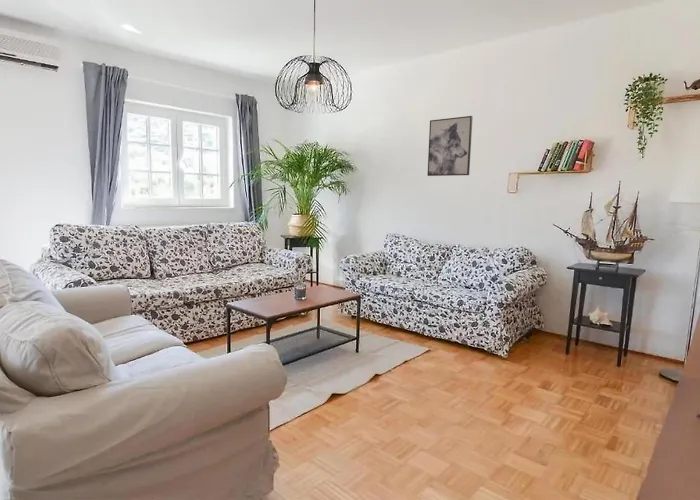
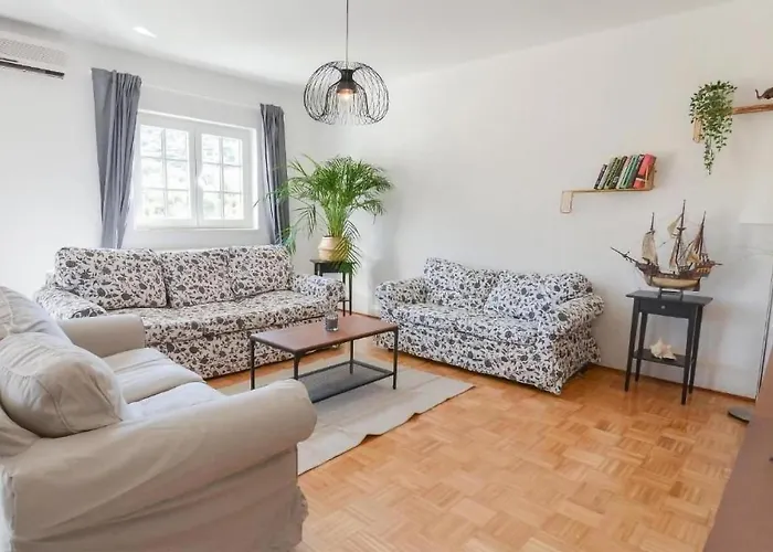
- wall art [426,115,473,177]
